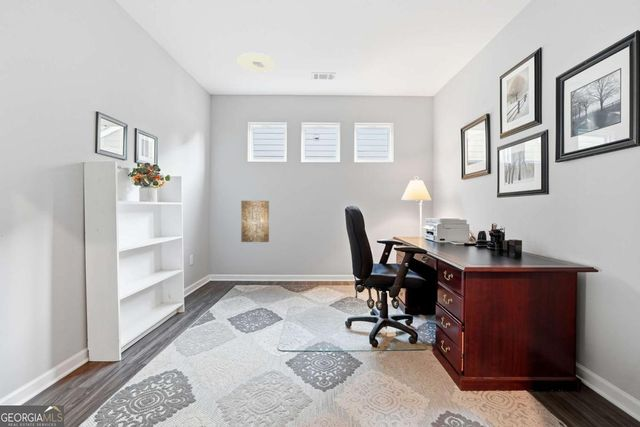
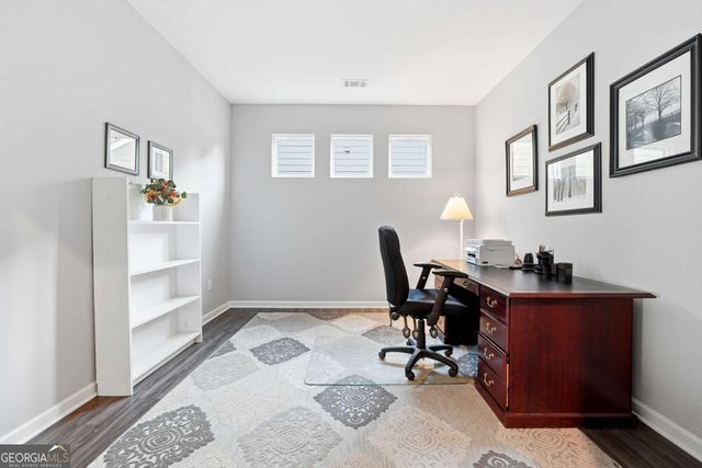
- ceiling light [236,52,276,73]
- wall art [240,200,270,243]
